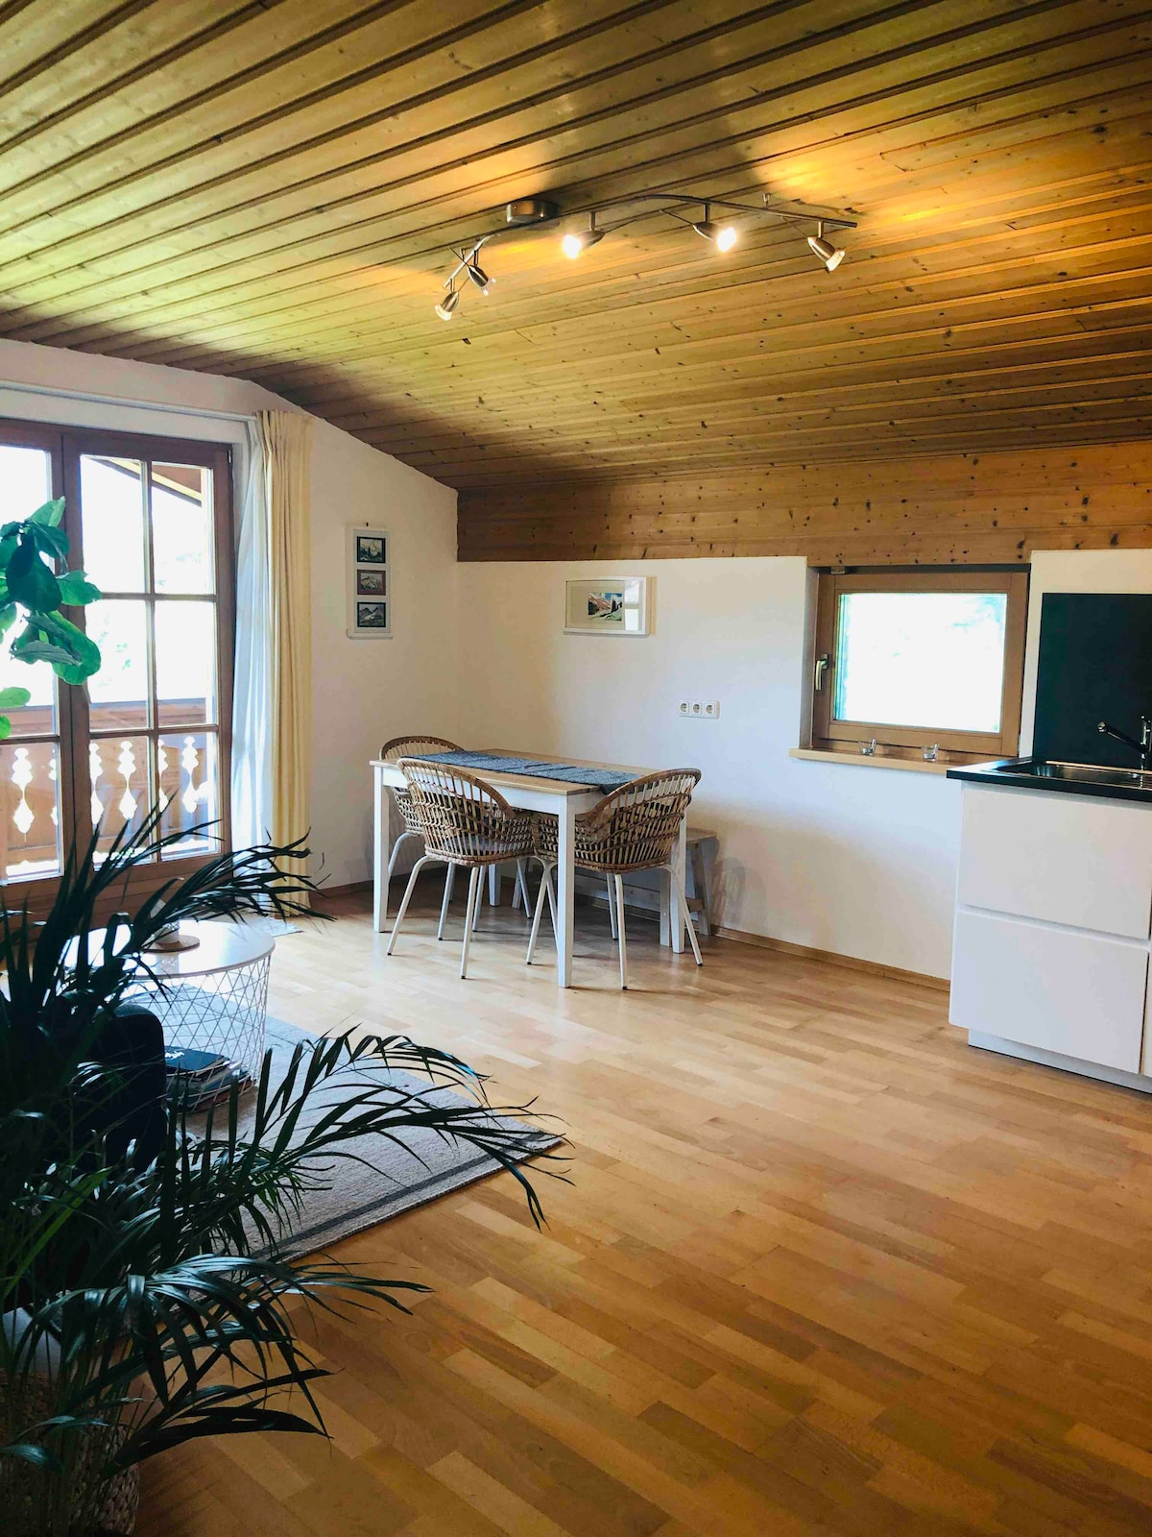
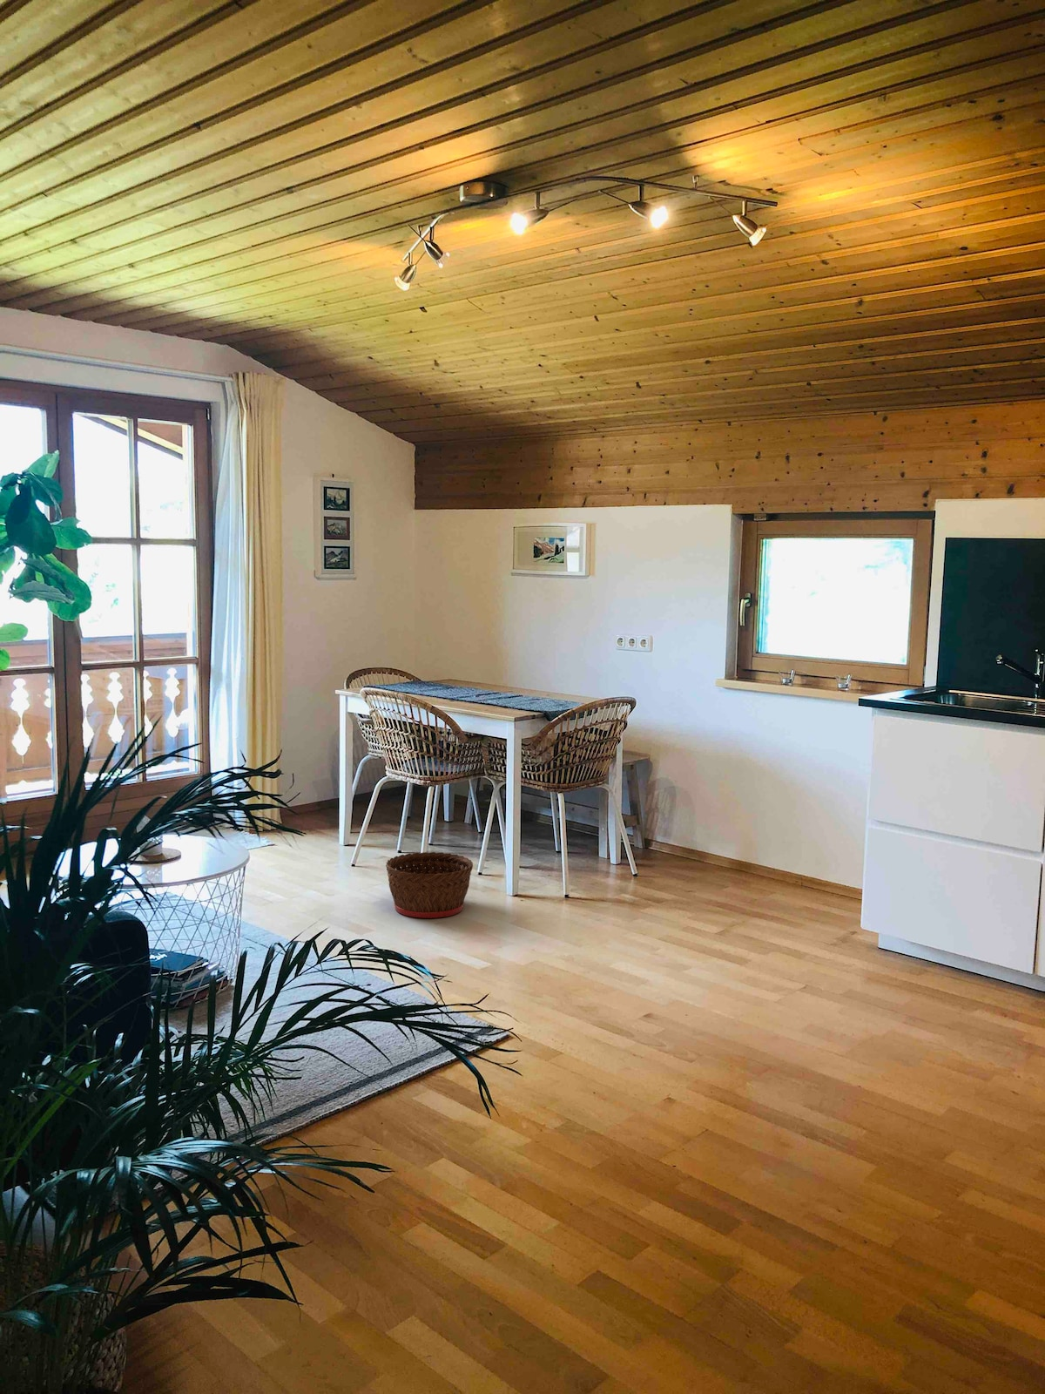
+ basket [385,851,474,919]
